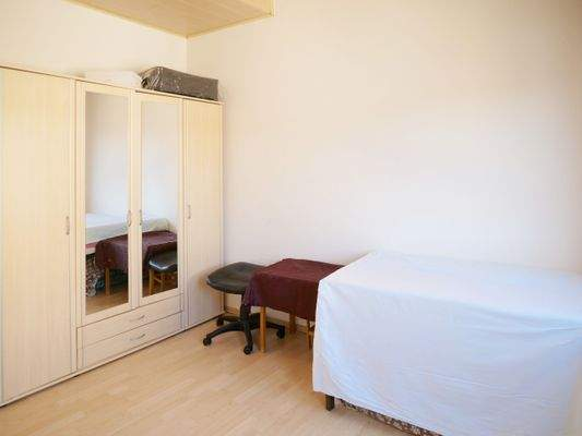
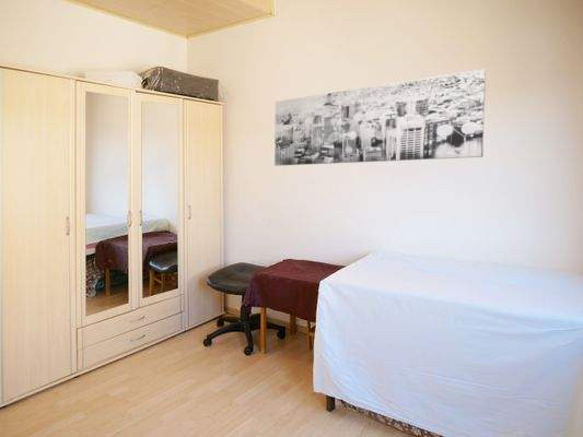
+ wall art [273,68,487,167]
